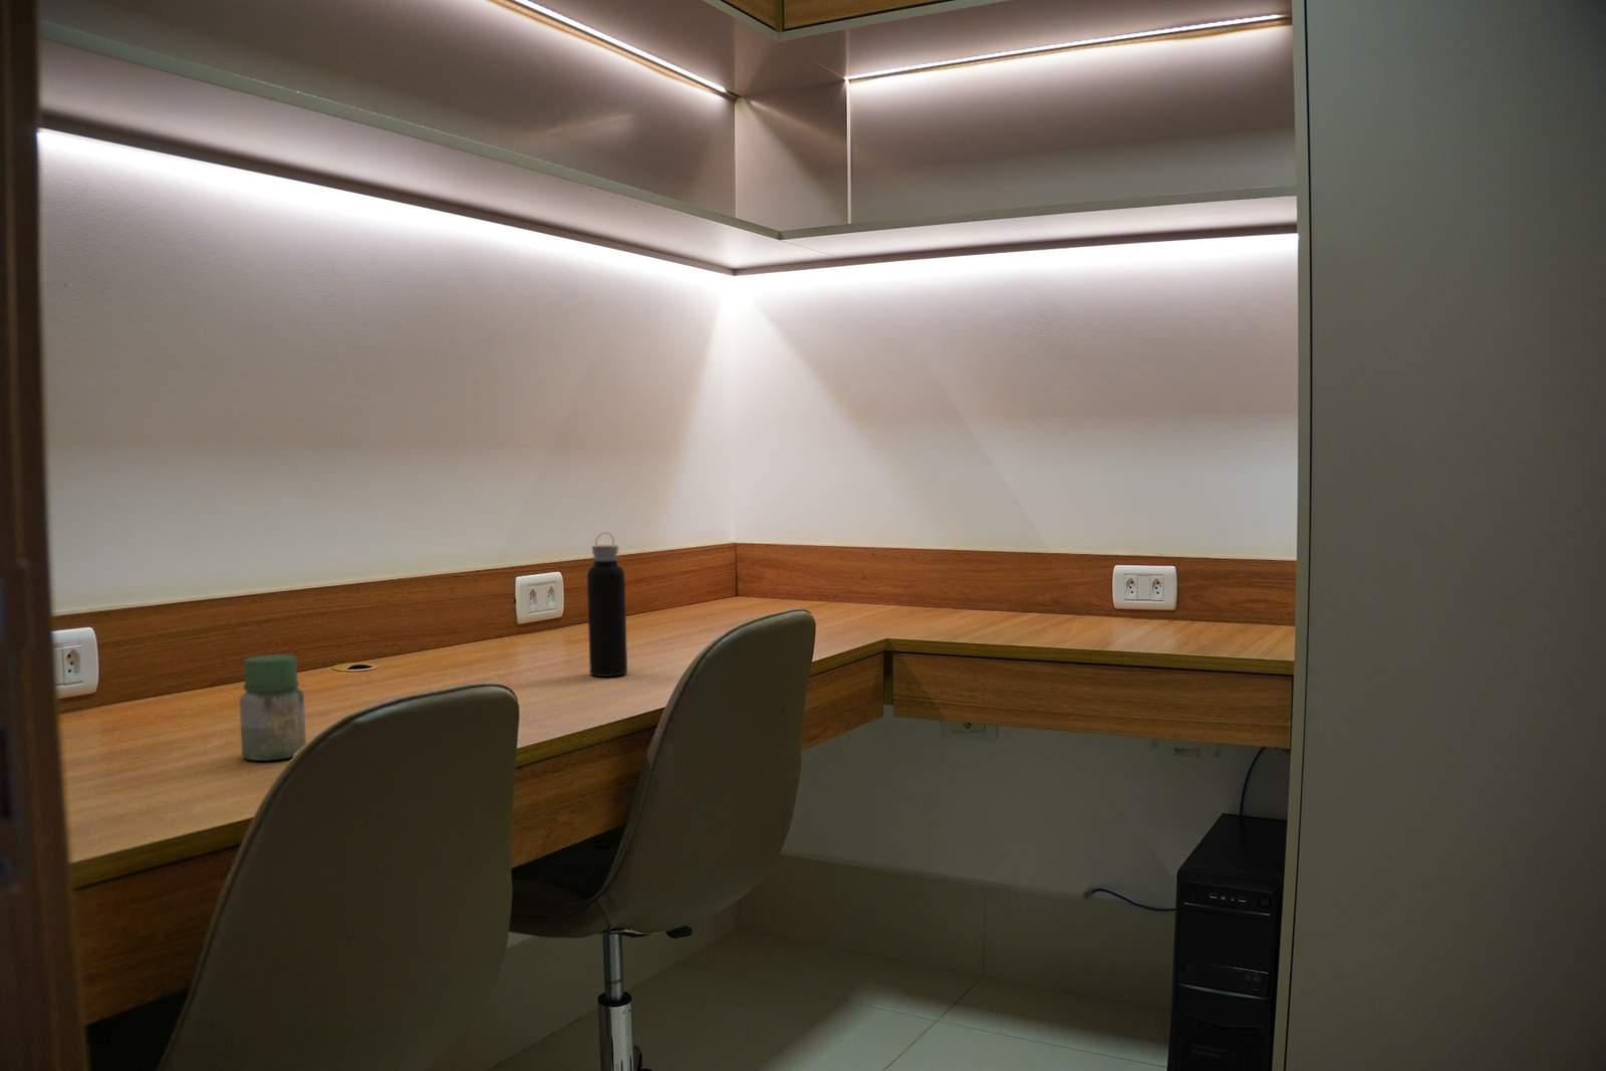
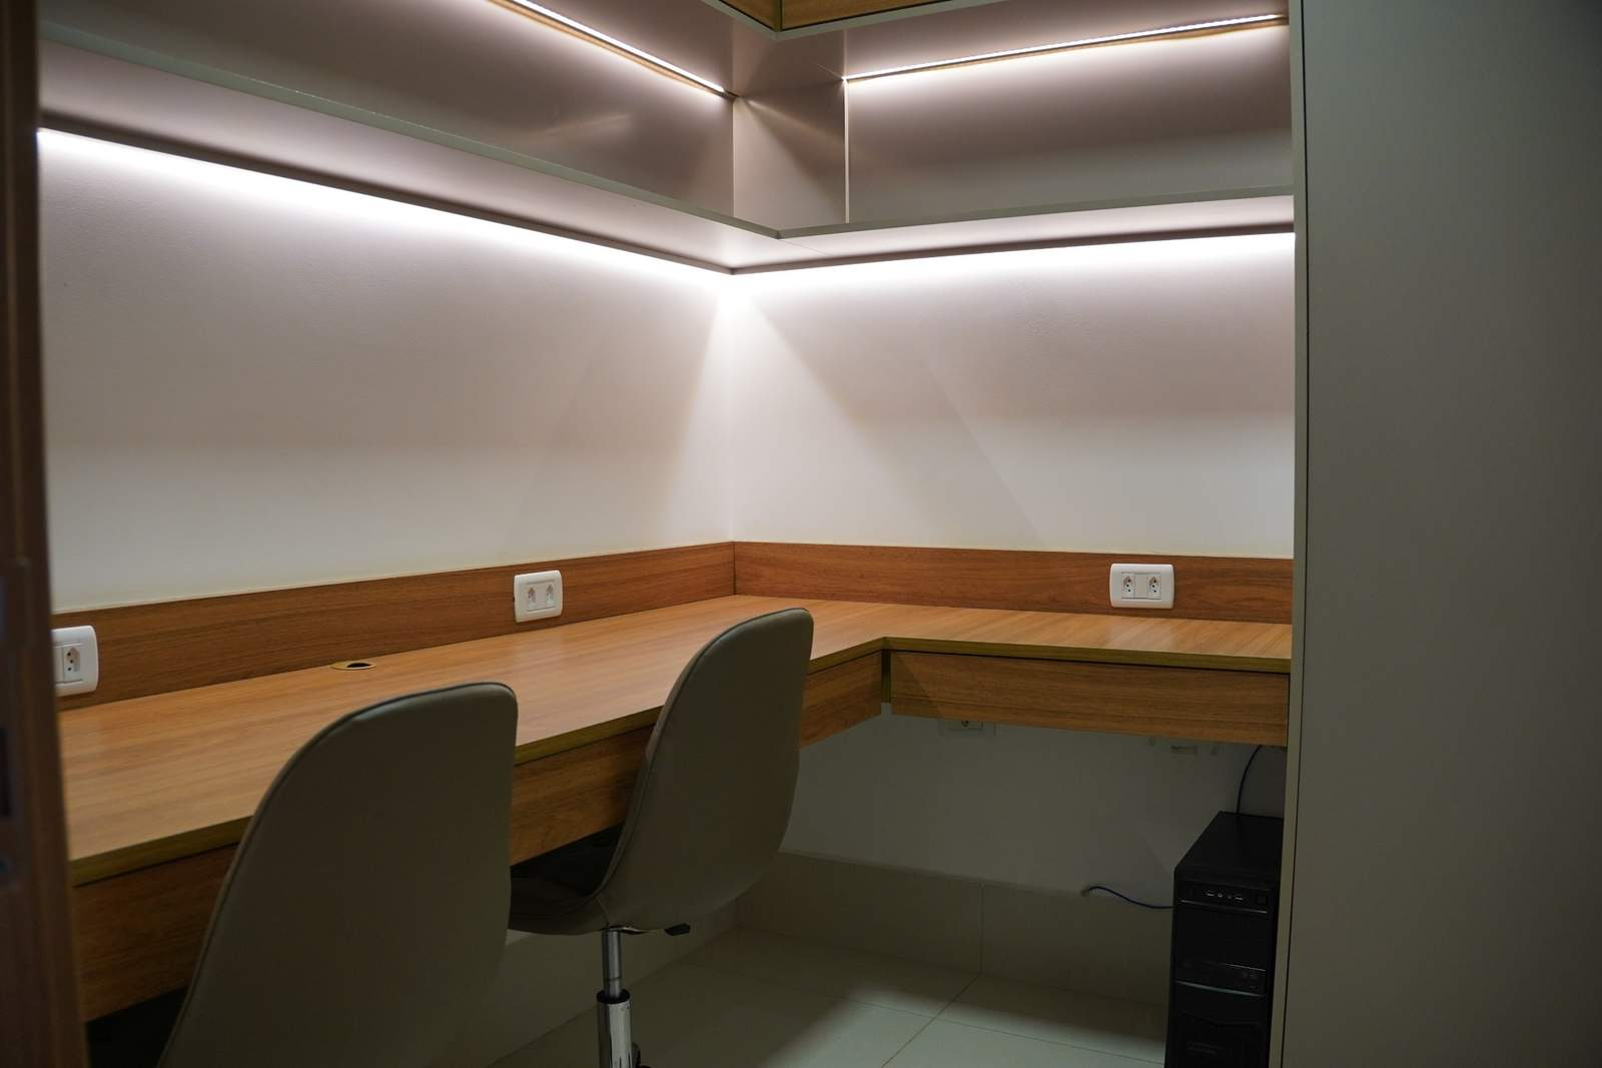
- jar [239,654,307,761]
- water bottle [587,532,629,678]
